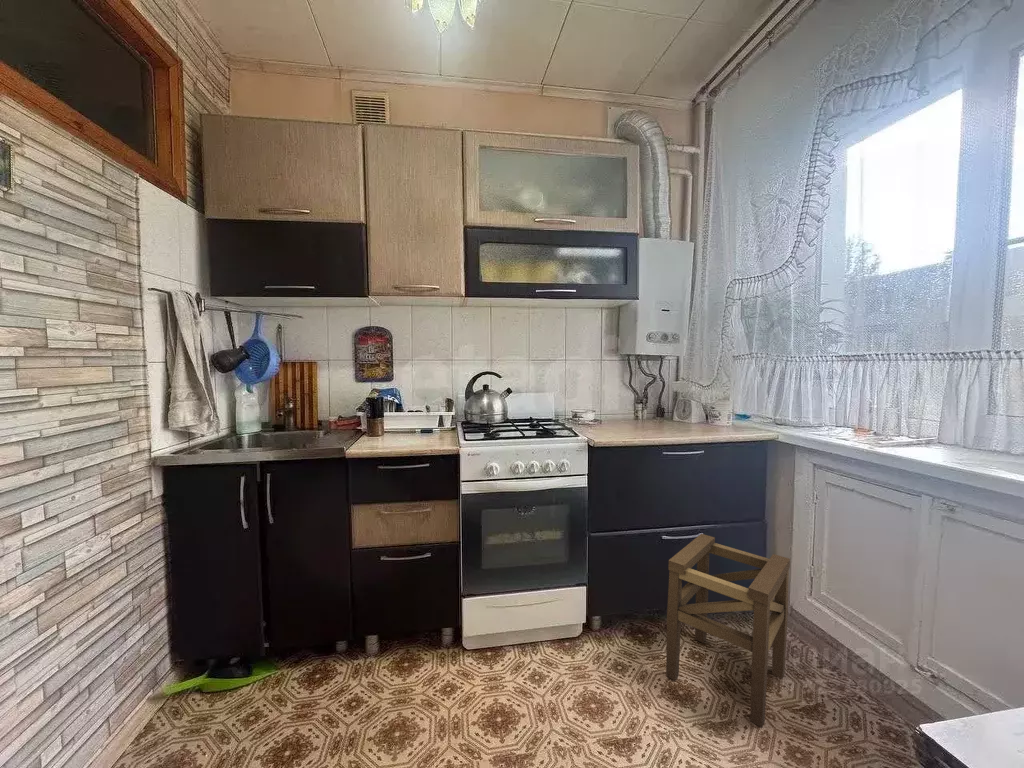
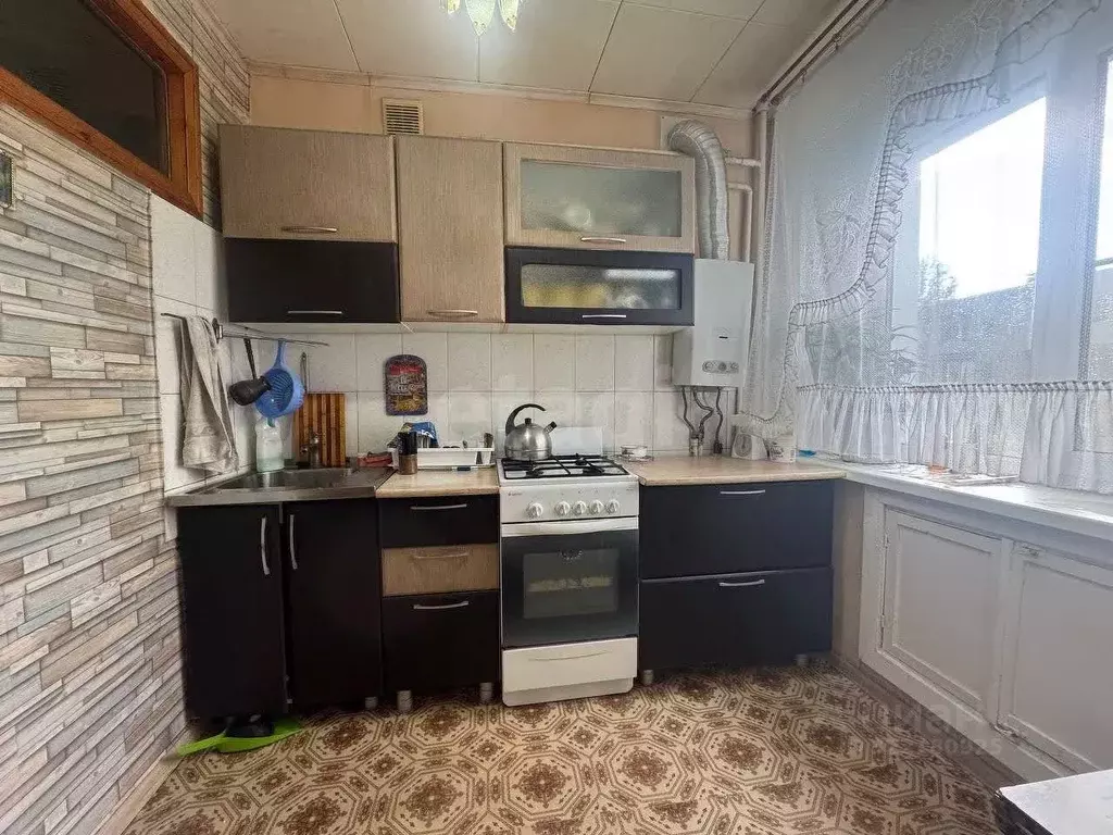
- stool [665,533,791,728]
